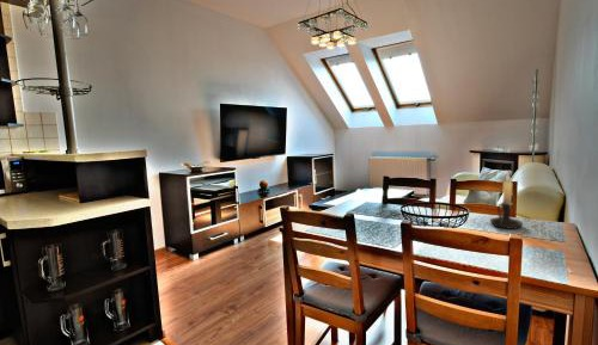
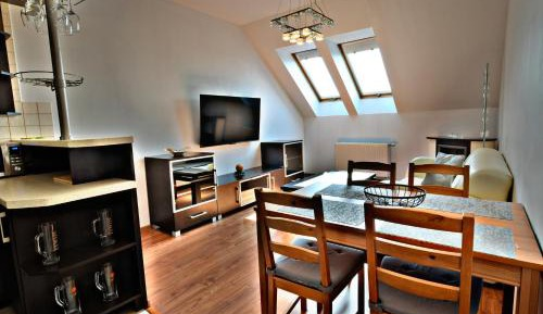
- candle holder [489,173,524,230]
